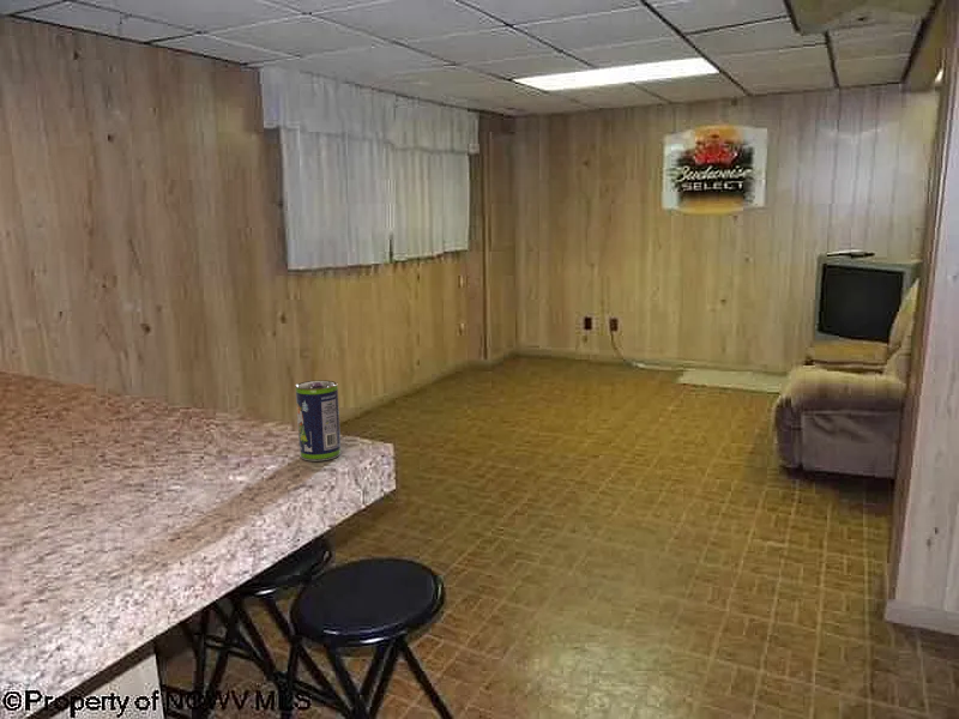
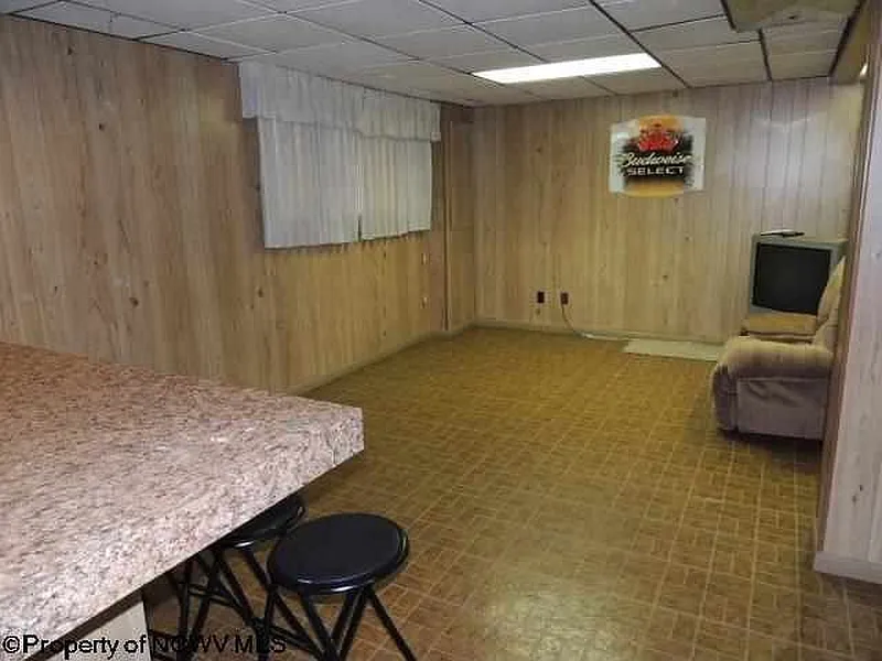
- beverage can [294,379,342,463]
